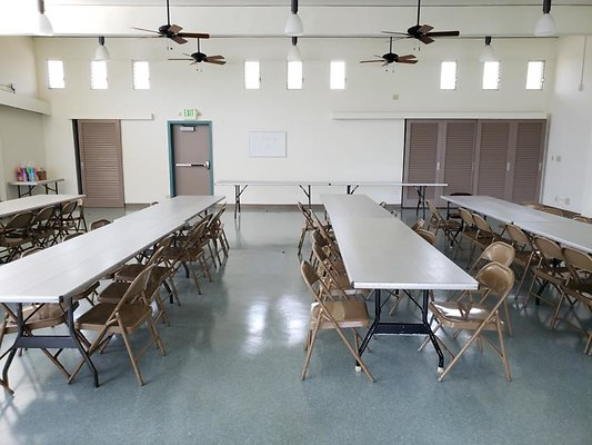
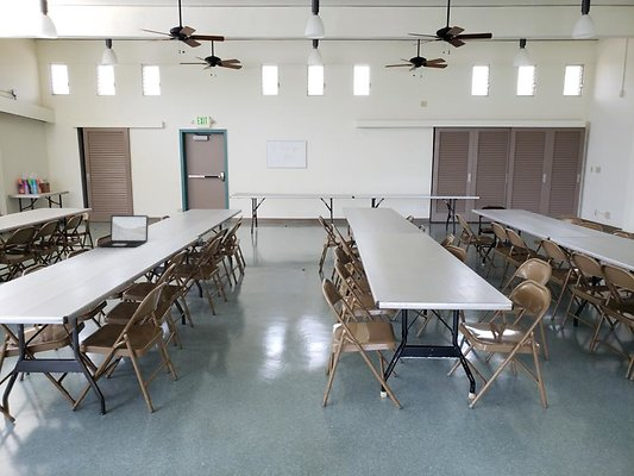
+ laptop [98,214,150,248]
